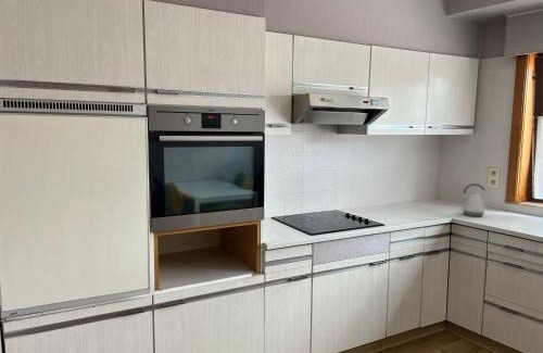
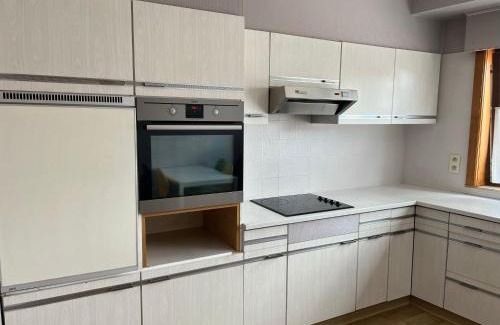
- kettle [459,182,490,217]
